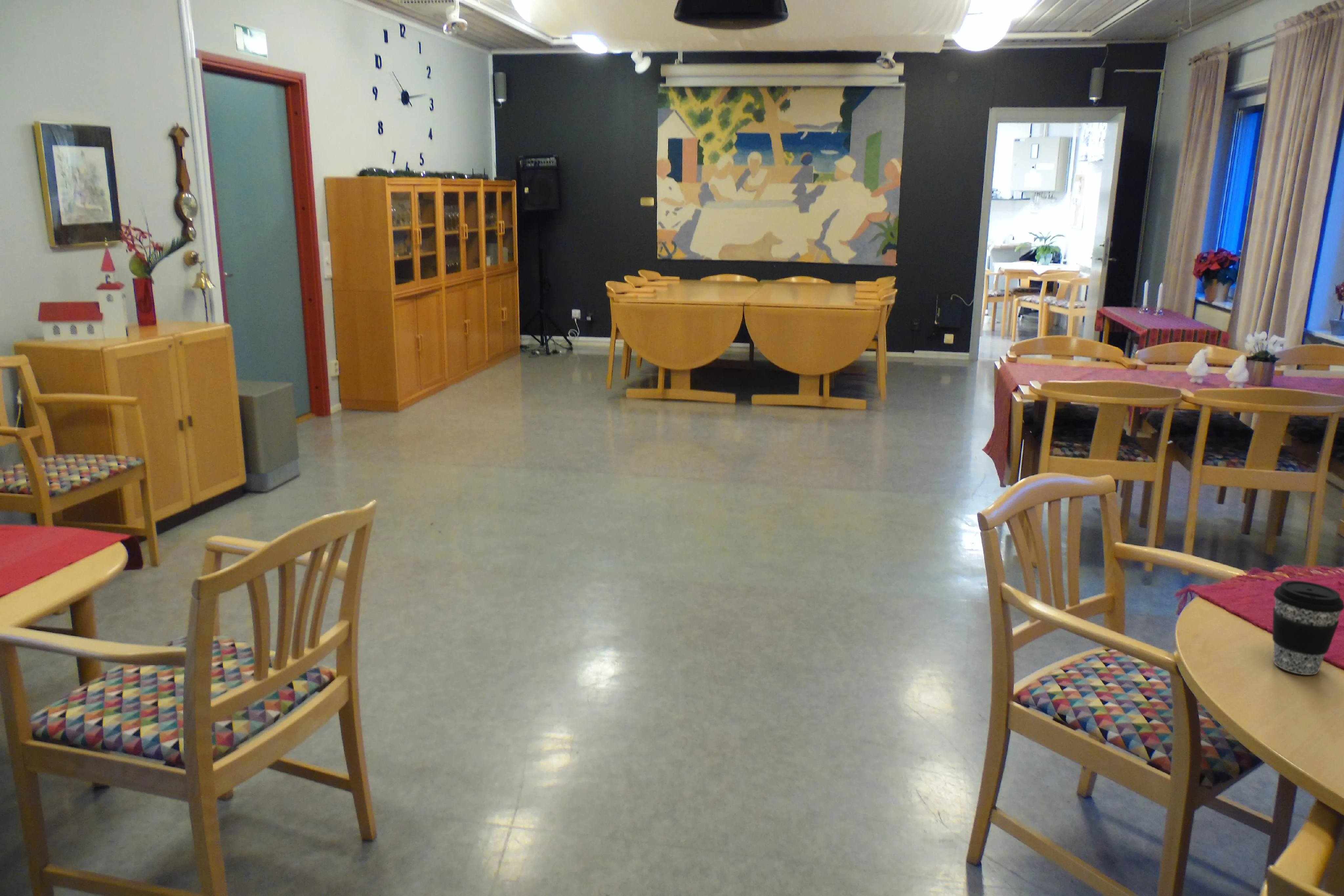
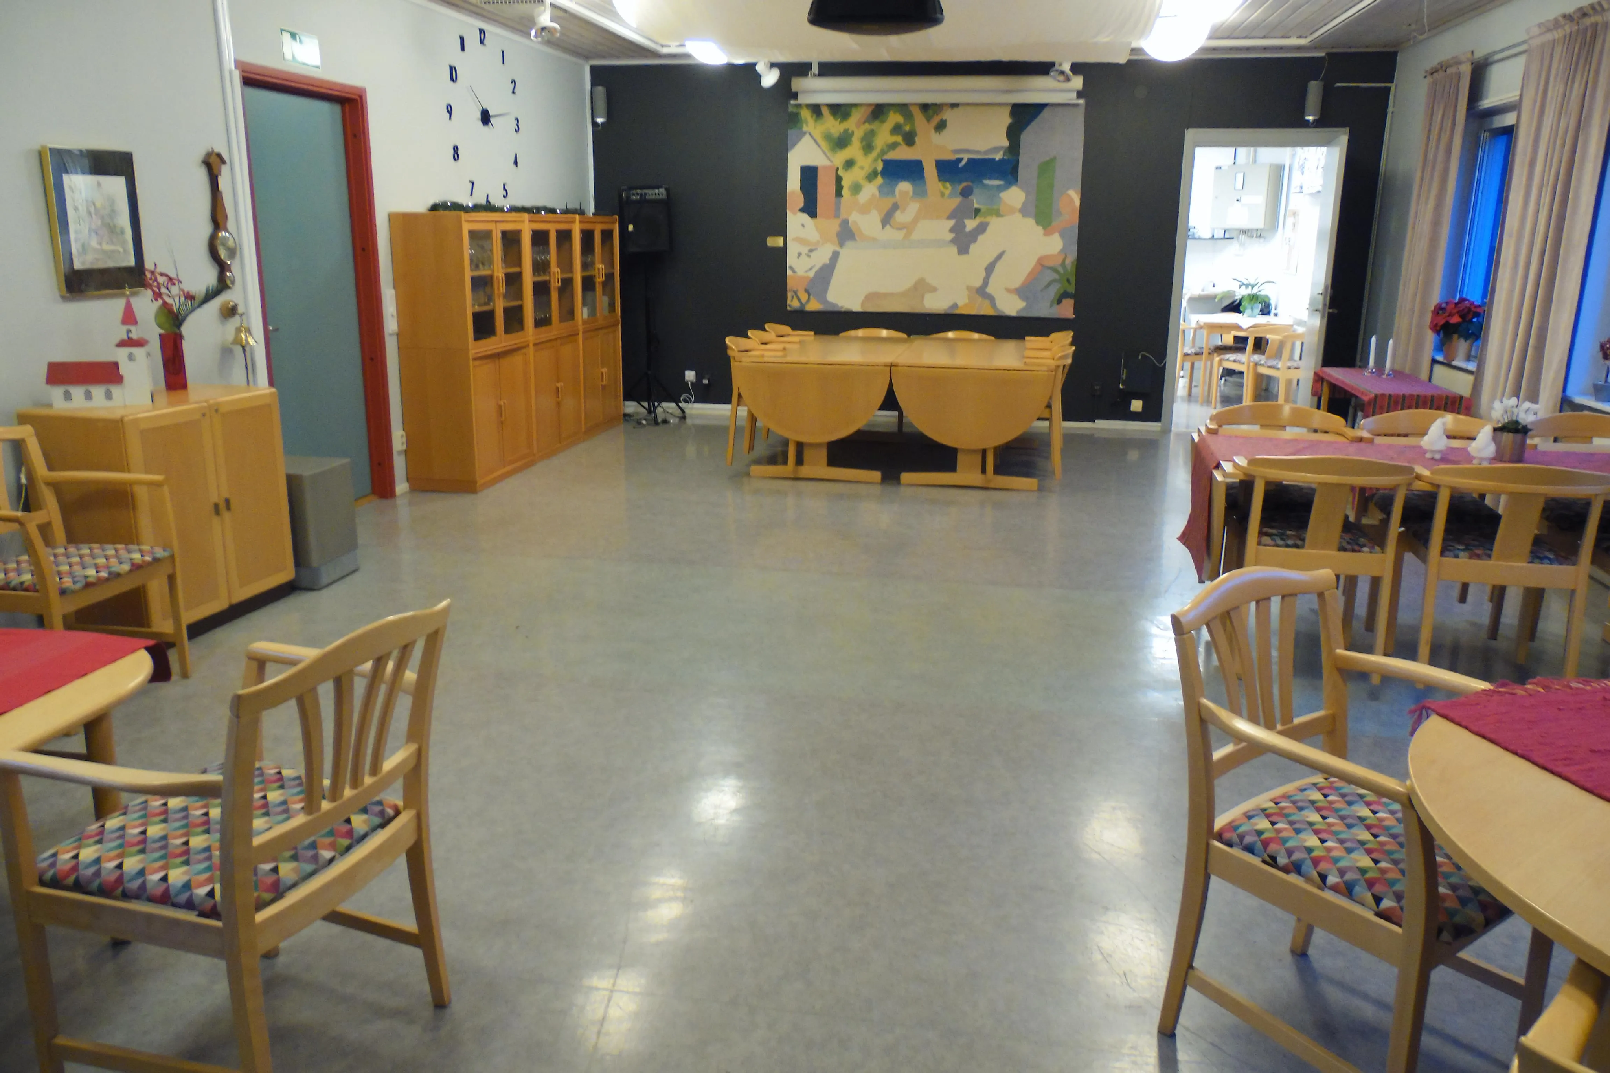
- coffee cup [1272,580,1344,675]
